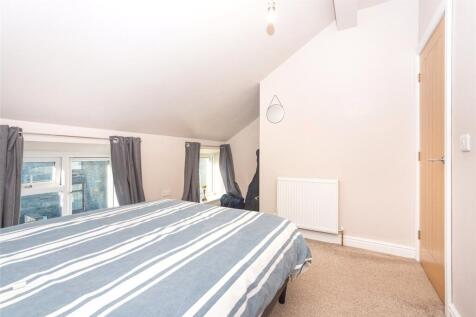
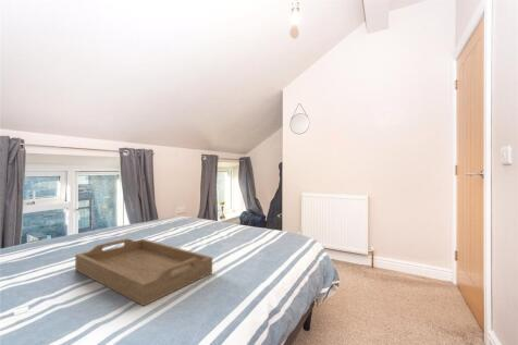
+ serving tray [74,237,213,307]
